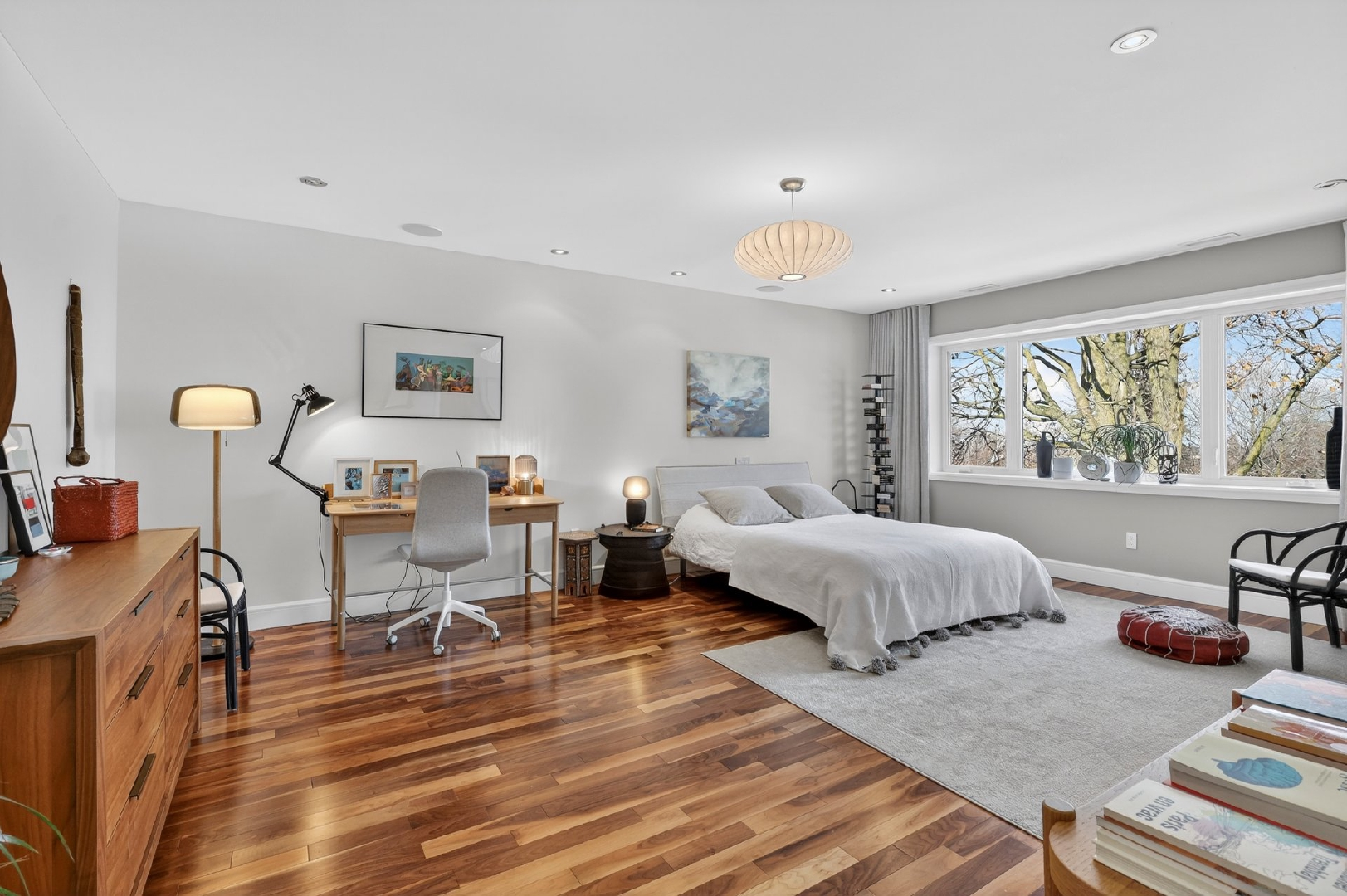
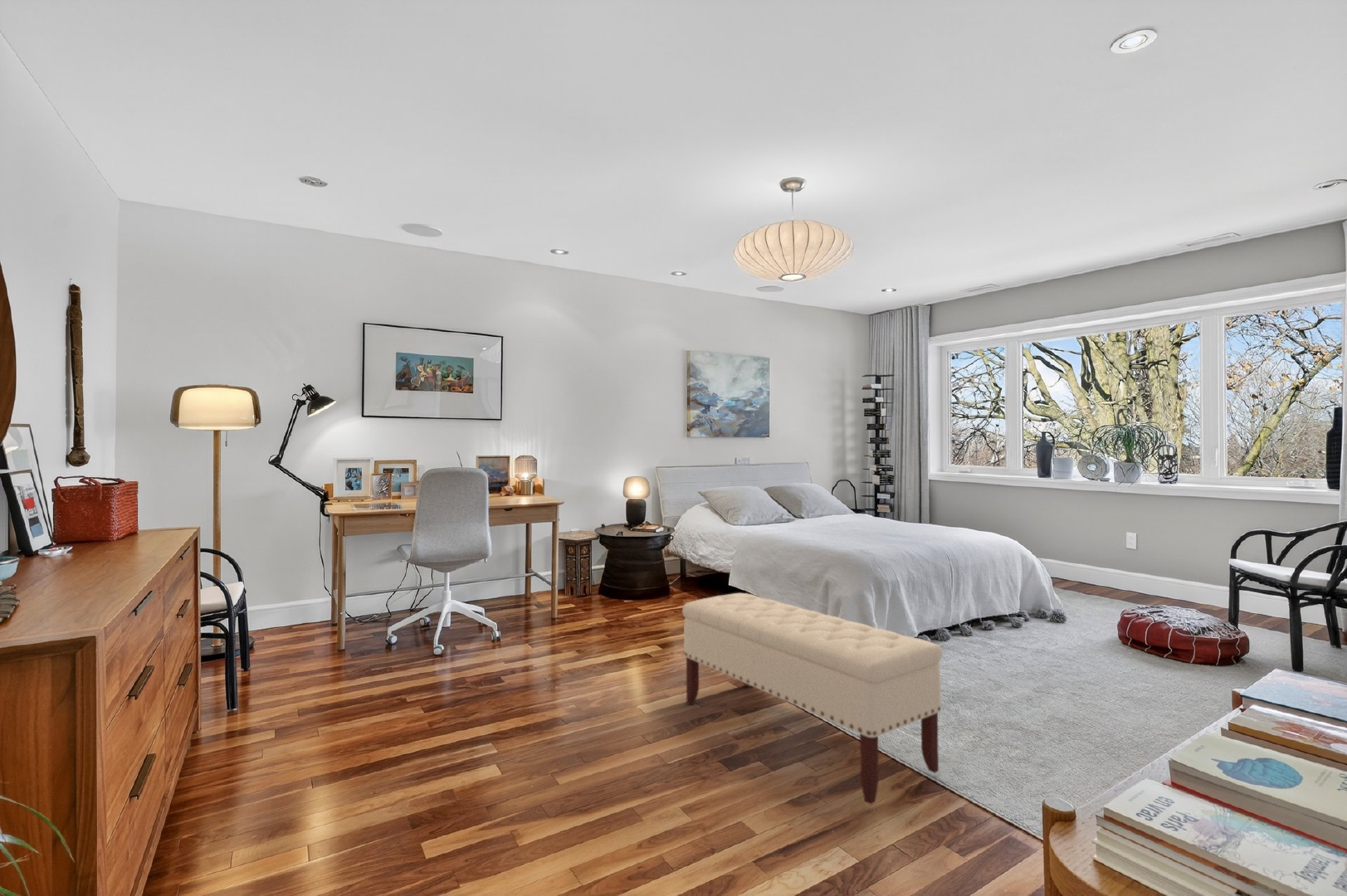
+ bench [681,592,943,805]
